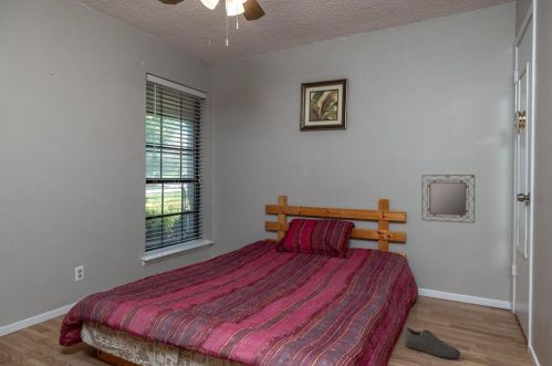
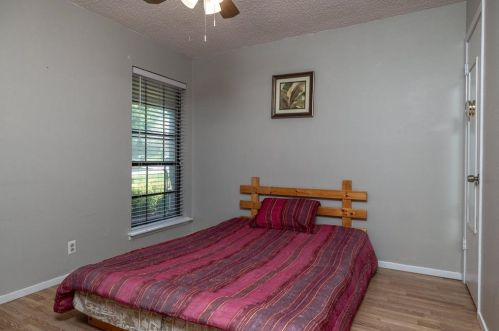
- home mirror [420,174,476,224]
- shoe [403,326,461,359]
